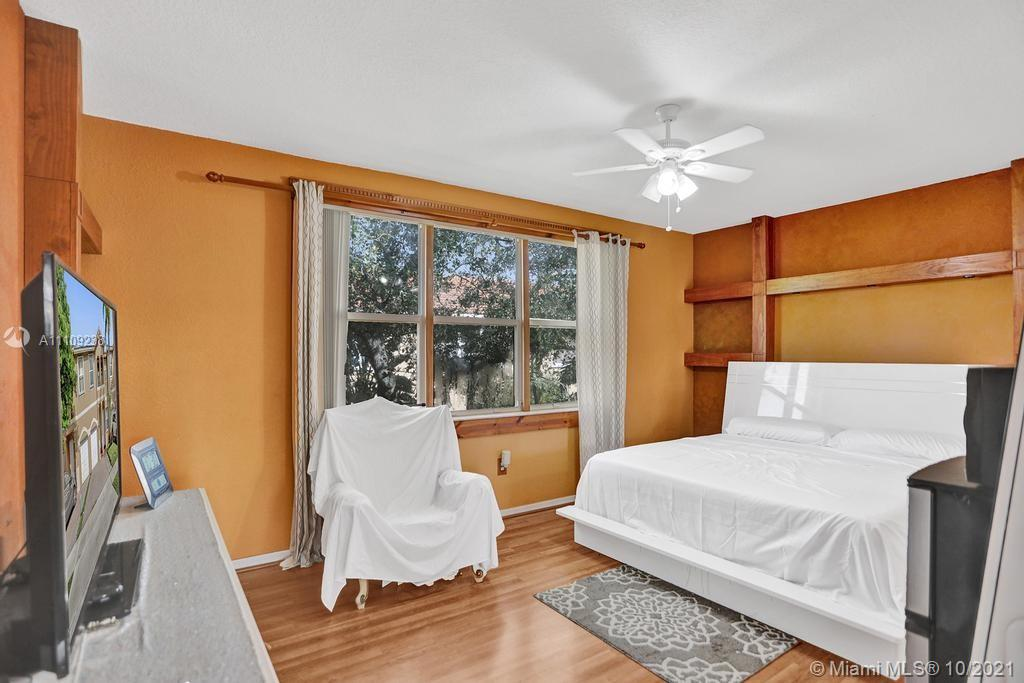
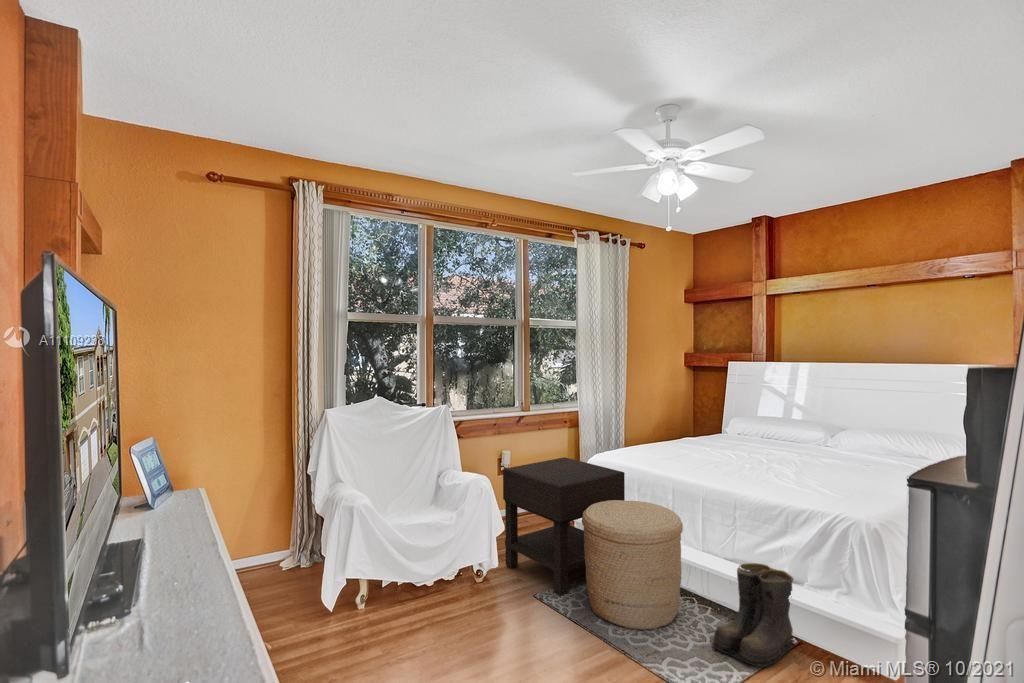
+ basket [581,500,684,631]
+ boots [711,562,797,668]
+ nightstand [502,456,626,597]
